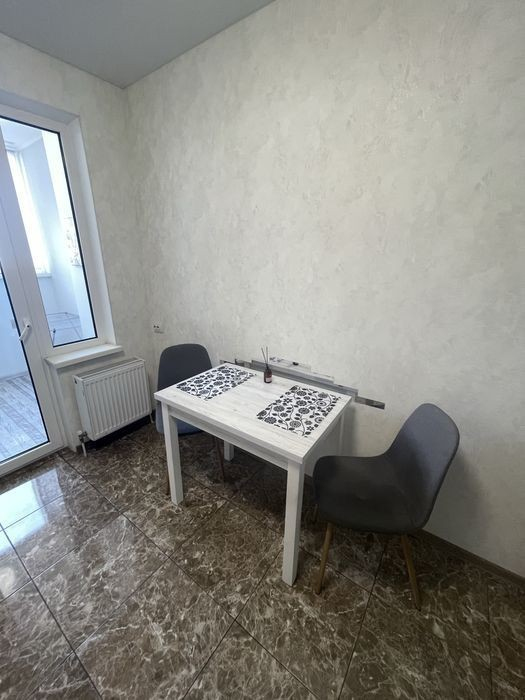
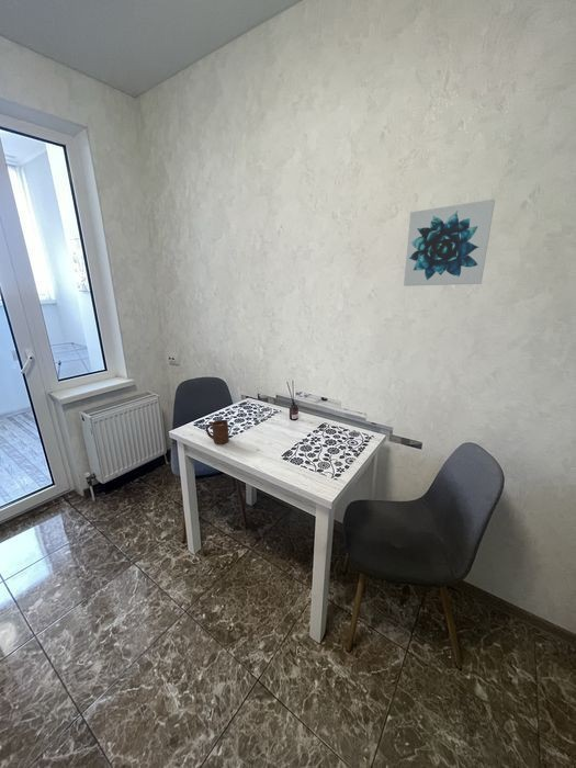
+ wall art [403,199,496,287]
+ cup [205,419,230,445]
